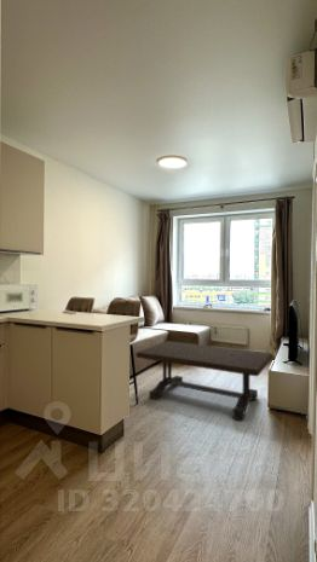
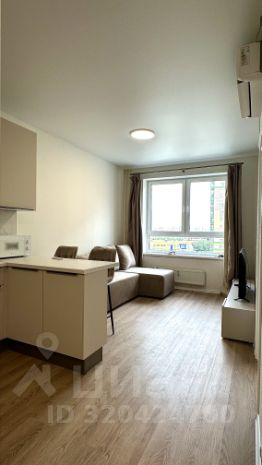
- coffee table [136,340,273,422]
